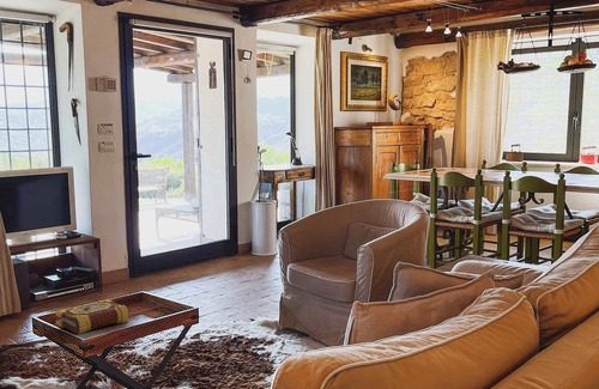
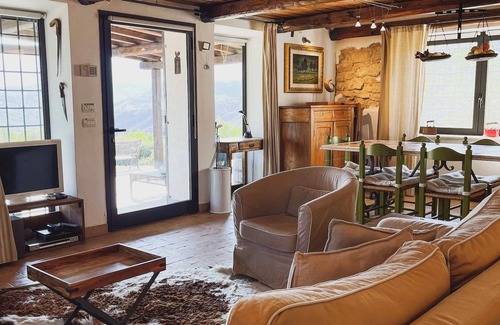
- book [54,298,131,335]
